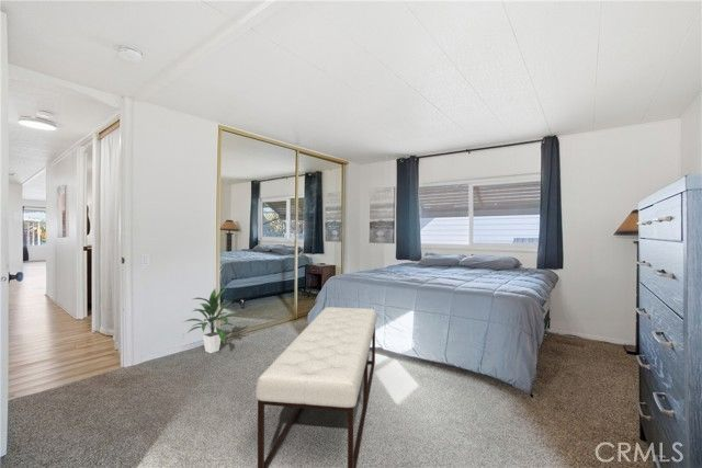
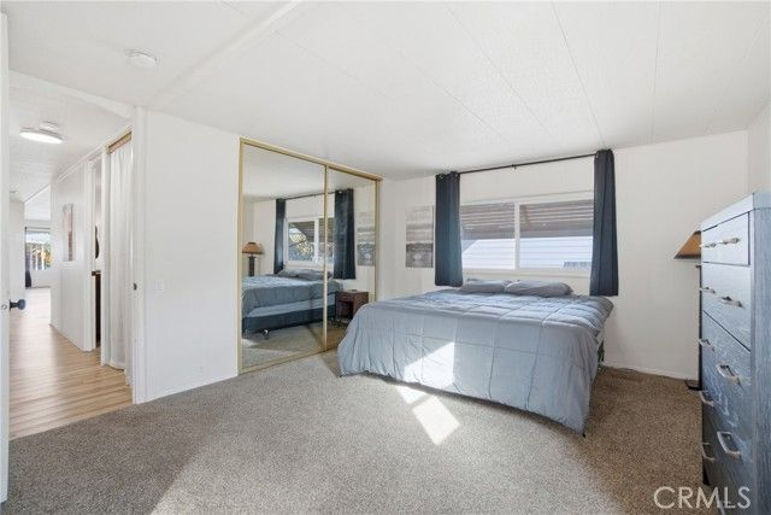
- bench [254,306,378,468]
- indoor plant [182,287,236,354]
